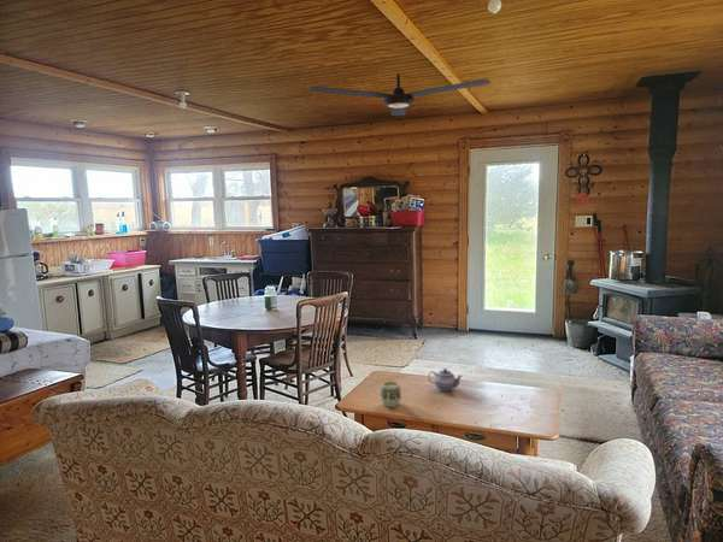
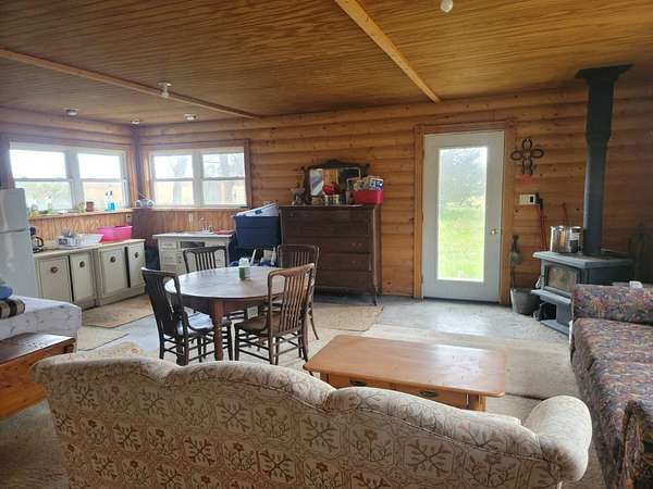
- ceiling fan [307,72,492,117]
- cup [380,379,402,408]
- teapot [427,367,464,393]
